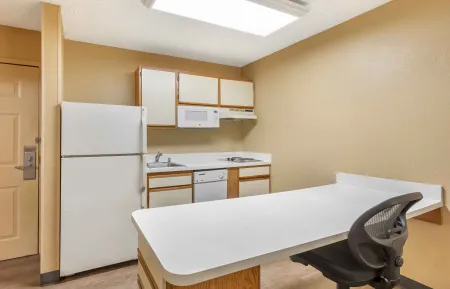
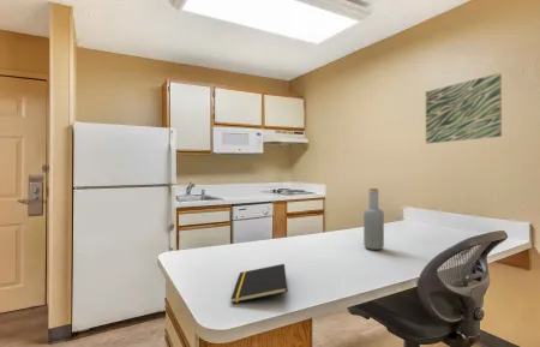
+ bottle [362,187,385,251]
+ notepad [230,263,289,304]
+ wall art [425,72,503,145]
